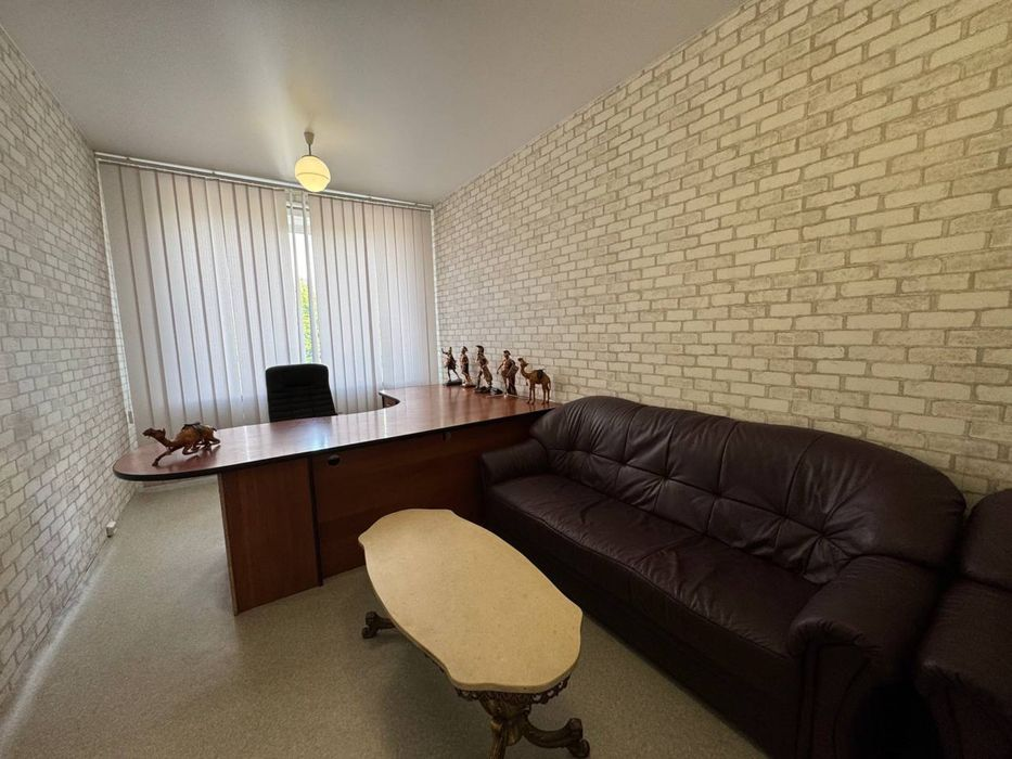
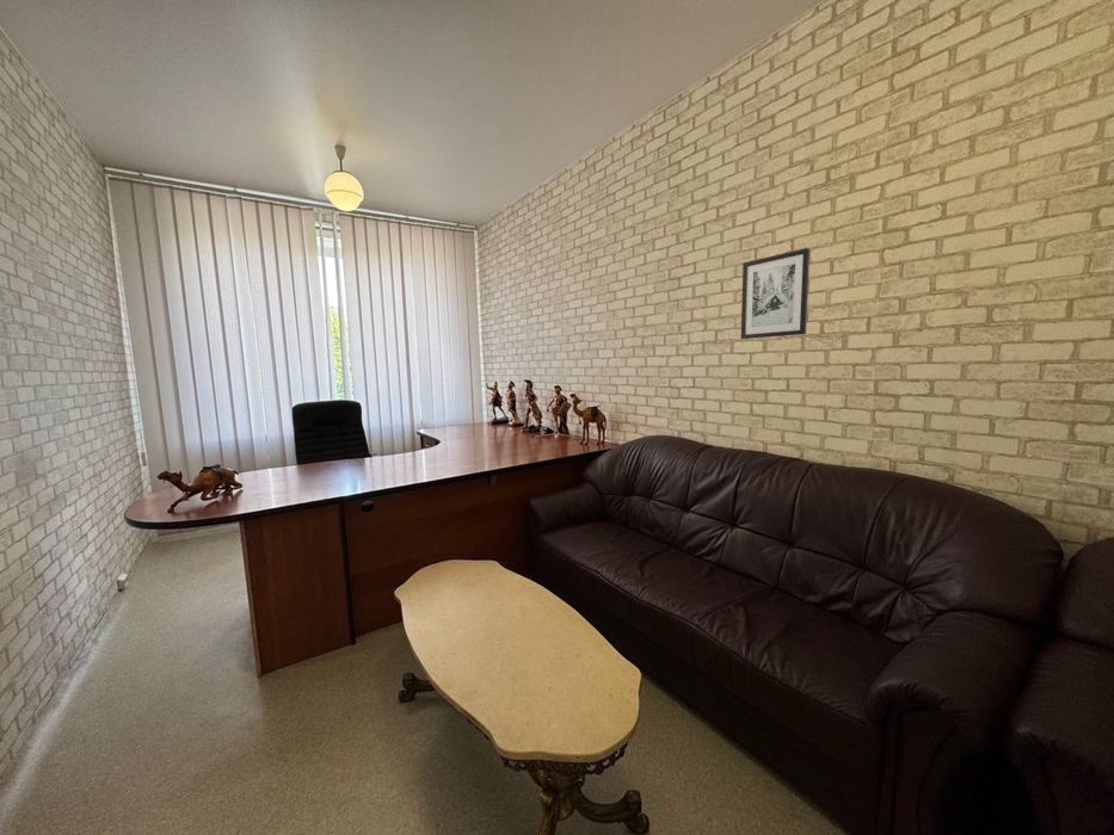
+ wall art [740,247,811,340]
